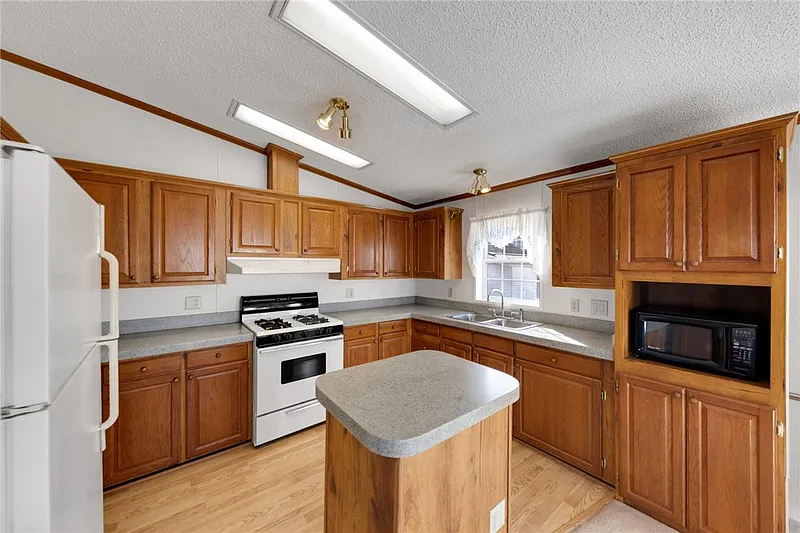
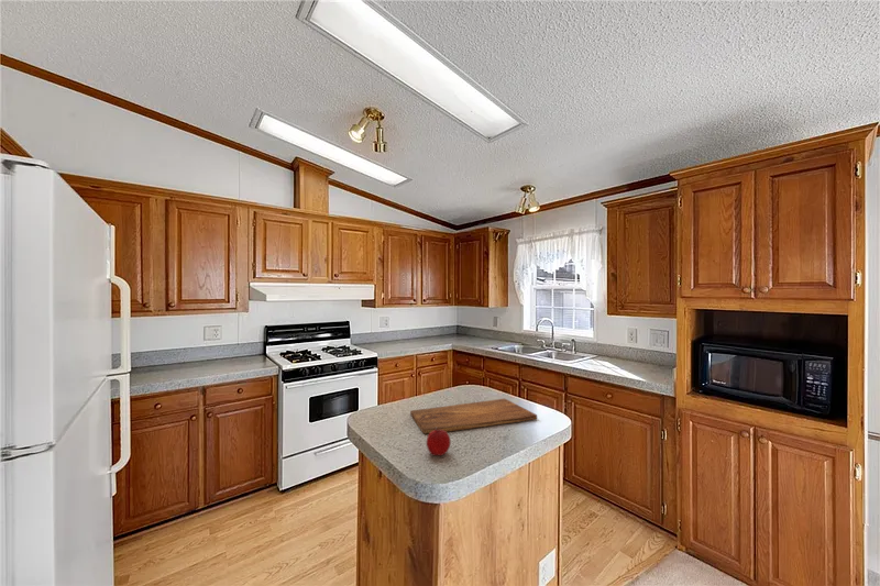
+ apple [426,427,452,456]
+ cutting board [409,398,538,435]
